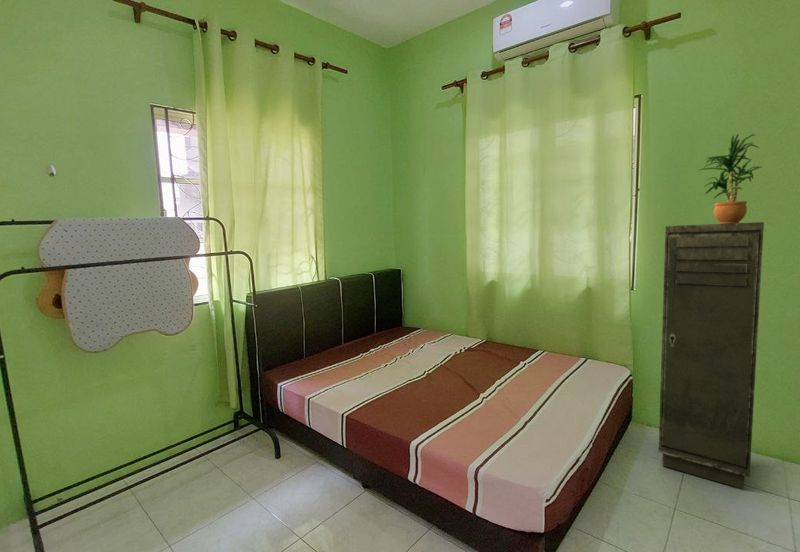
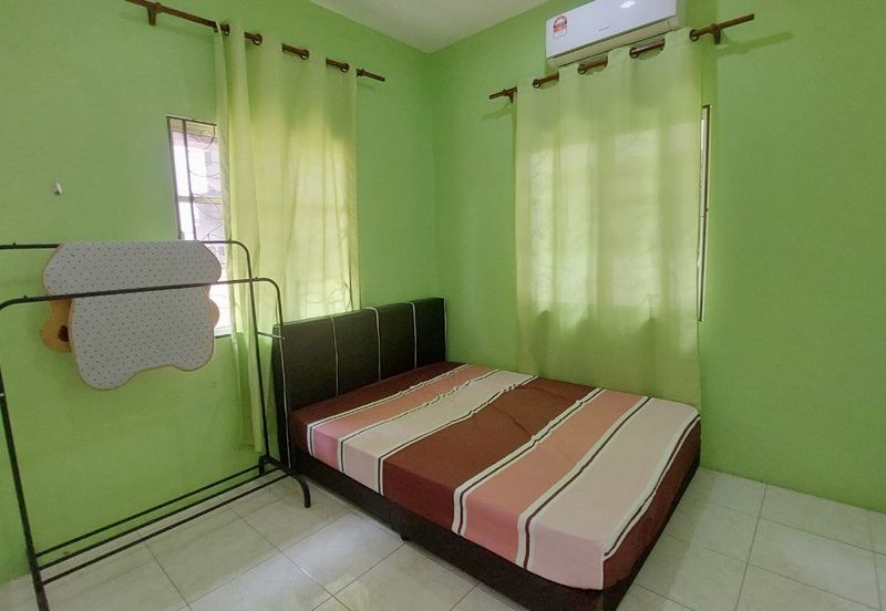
- potted plant [699,133,762,224]
- storage cabinet [657,221,765,490]
